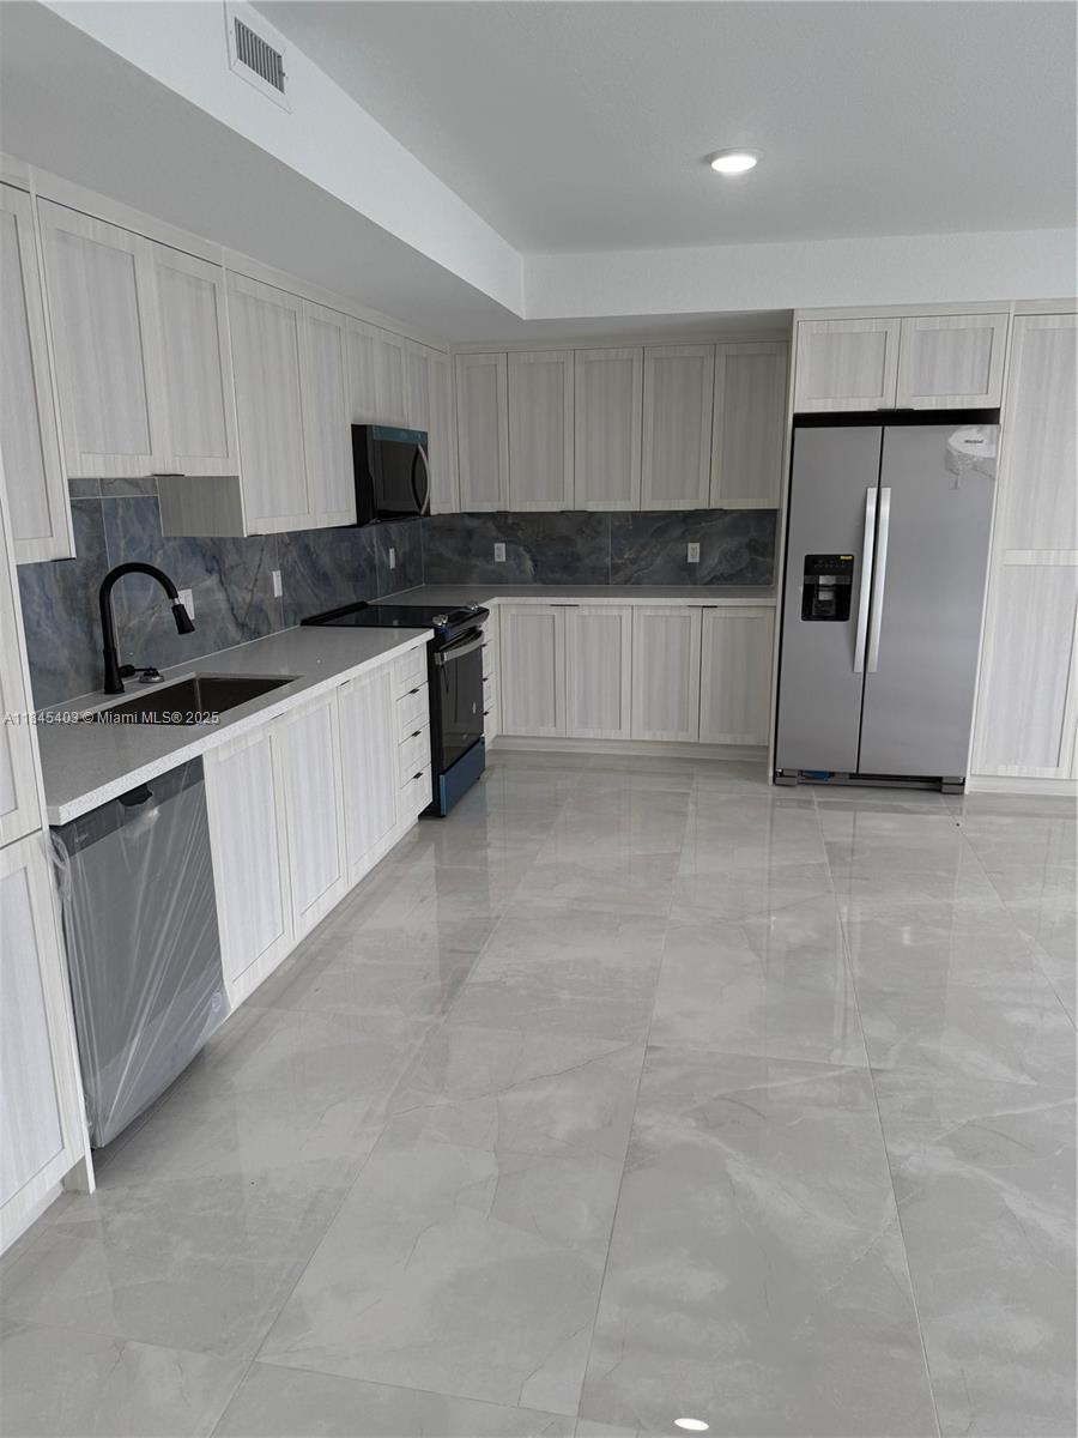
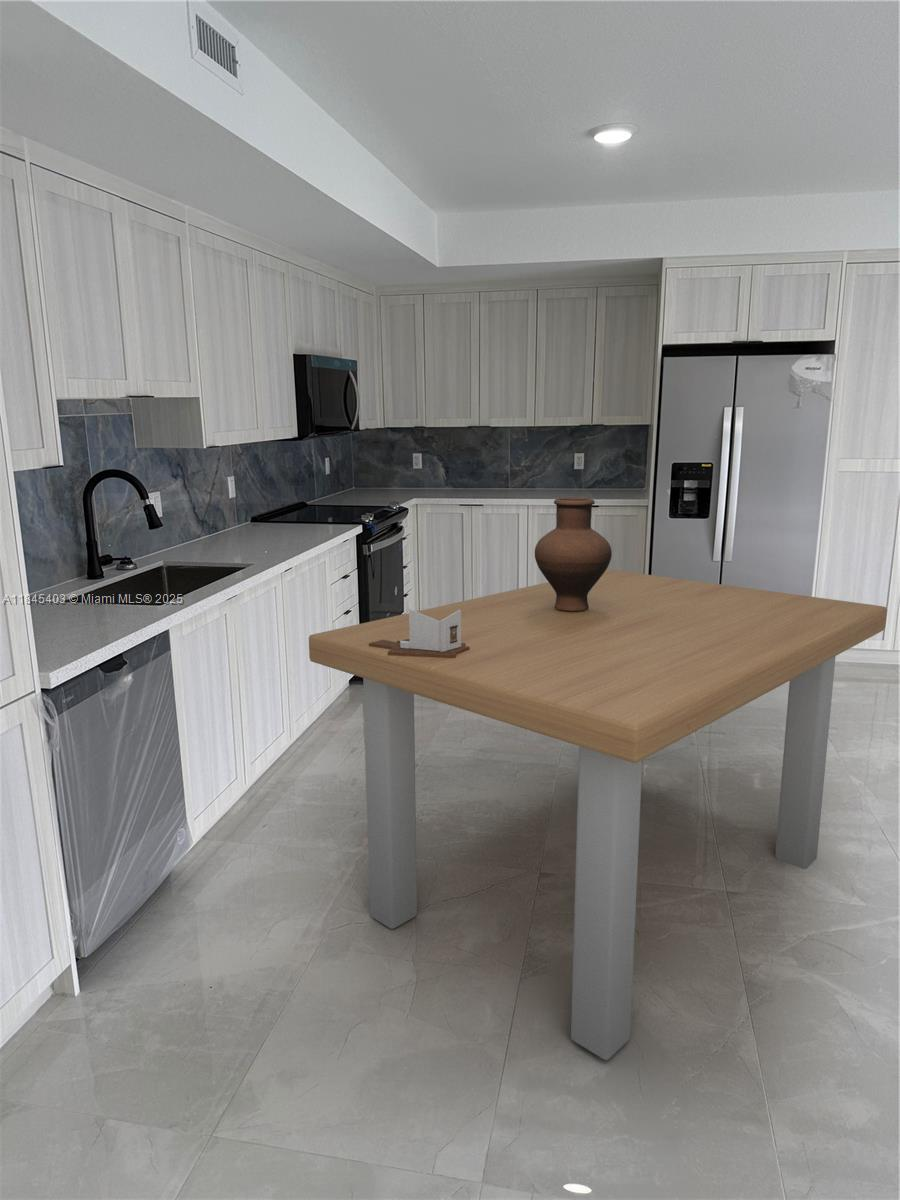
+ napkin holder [369,608,470,658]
+ vase [534,497,613,611]
+ dining table [308,568,888,1061]
